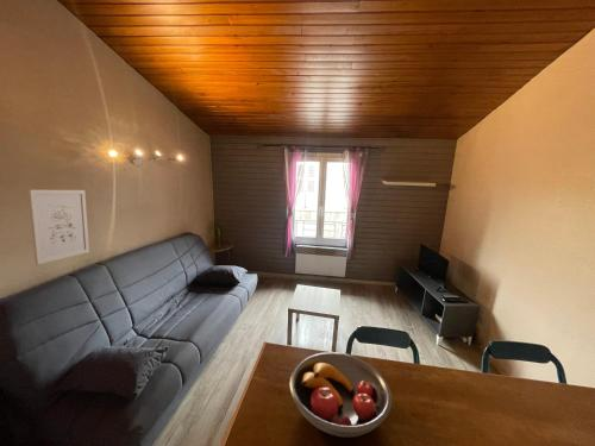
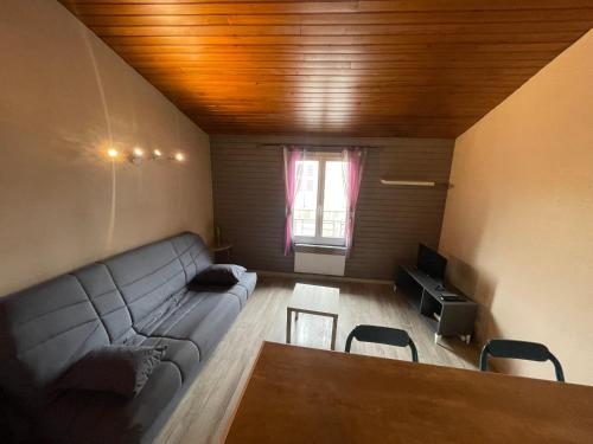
- wall art [27,189,90,265]
- fruit bowl [288,351,393,438]
